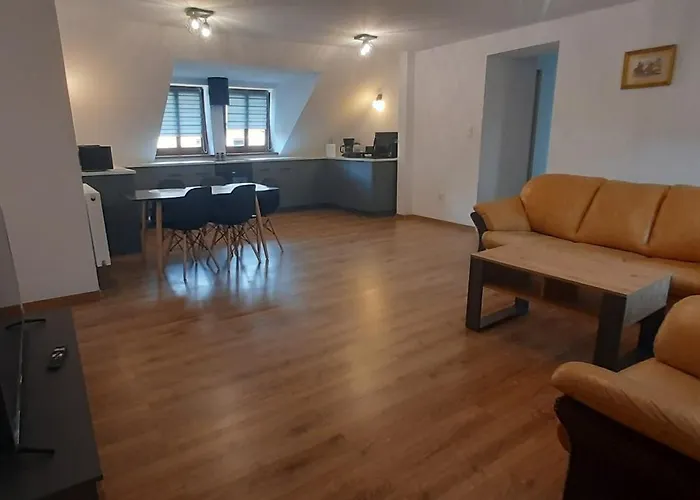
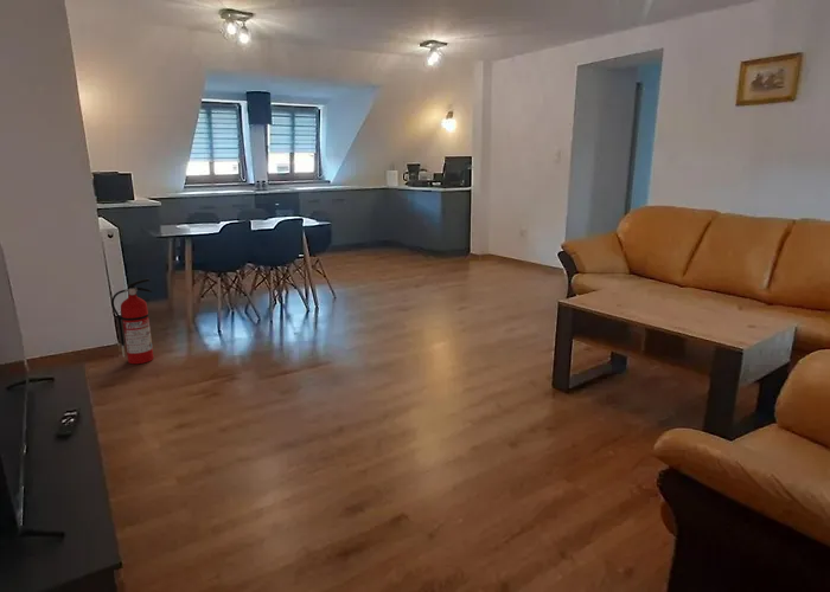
+ fire extinguisher [110,278,154,365]
